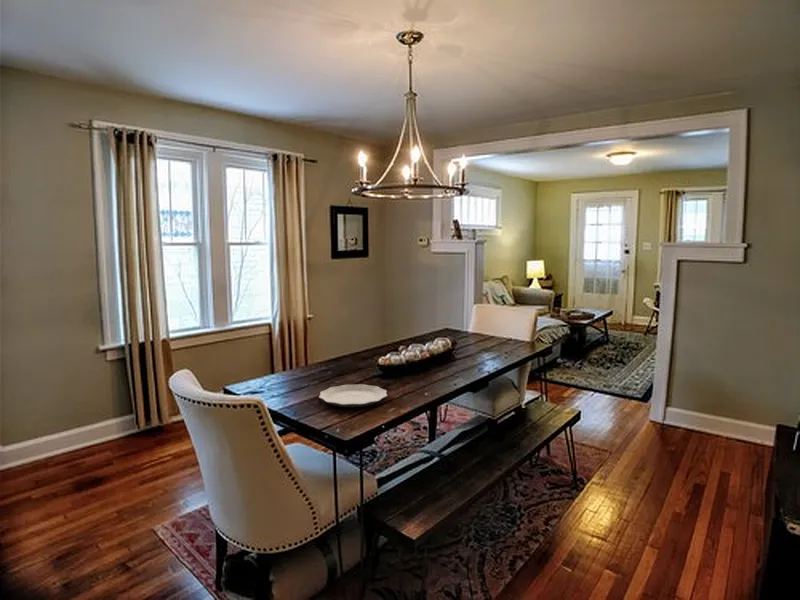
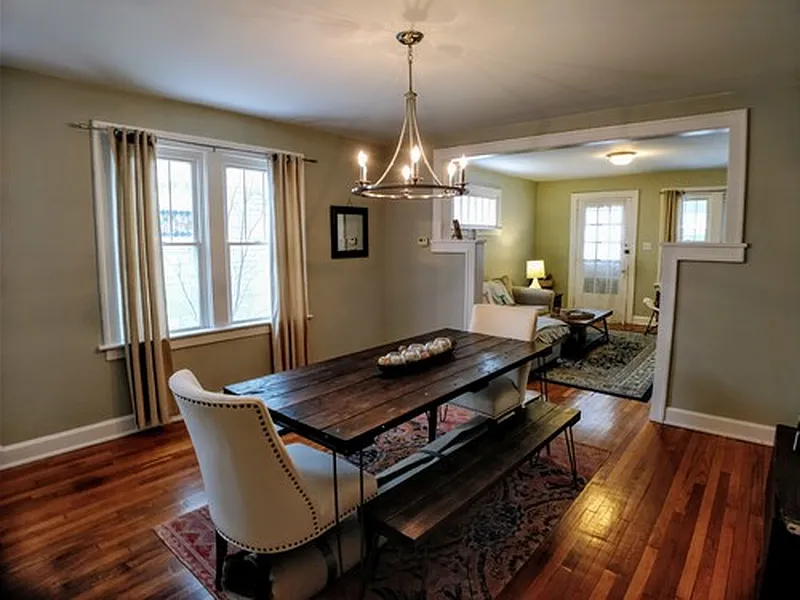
- plate [318,383,388,408]
